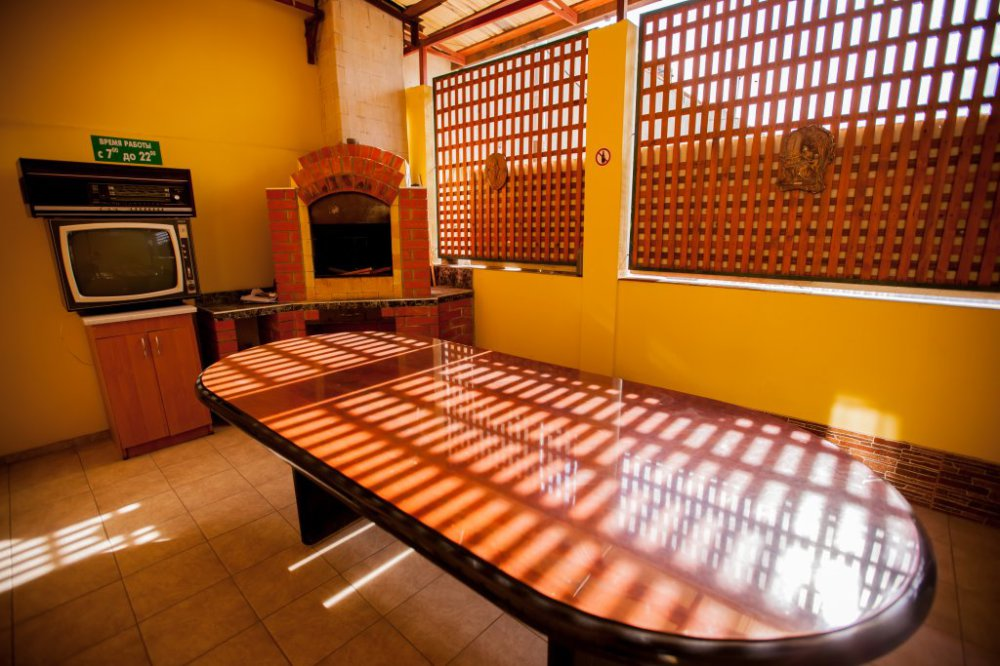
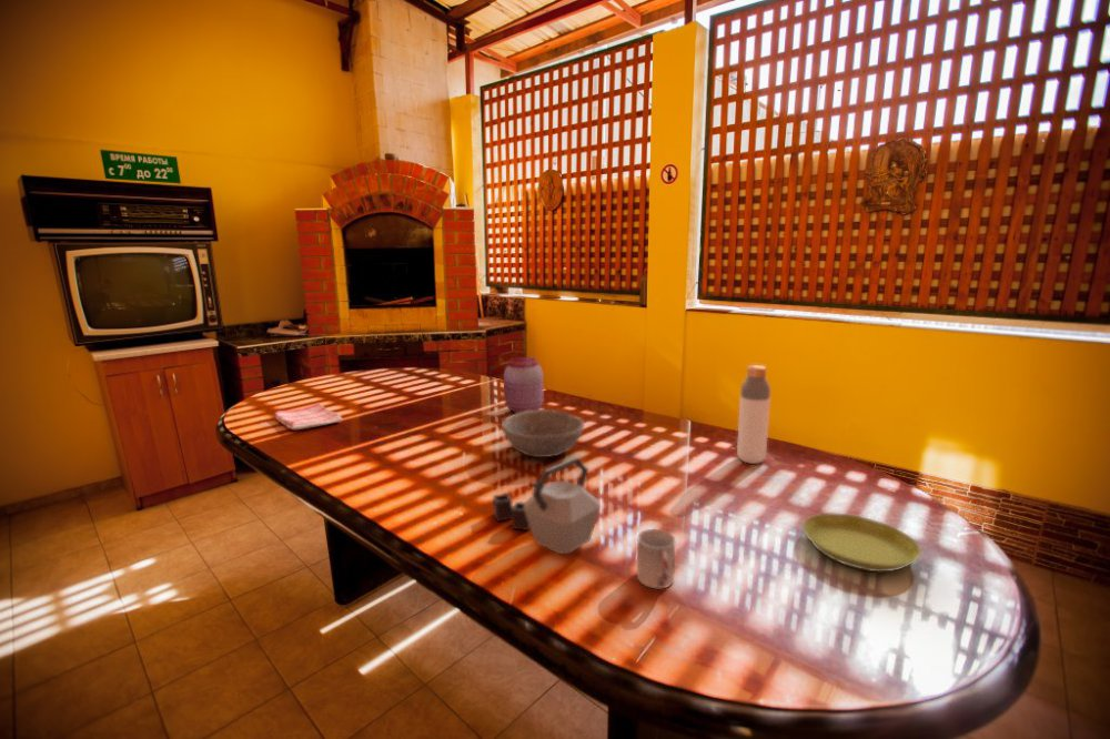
+ kettle [492,456,602,555]
+ cup [636,528,676,589]
+ jar [503,356,545,414]
+ dish towel [273,402,343,431]
+ bottle [736,364,771,465]
+ saucer [801,513,922,573]
+ bowl [501,408,585,458]
